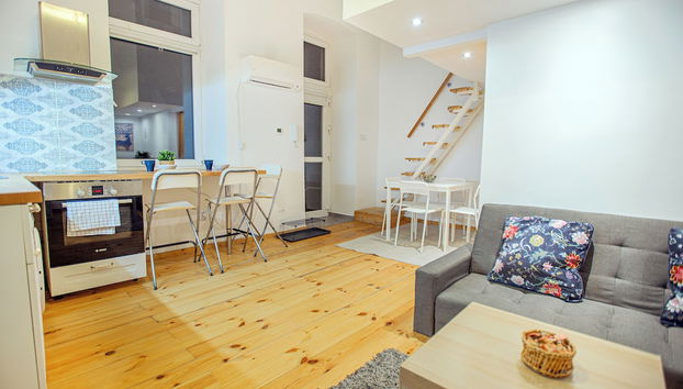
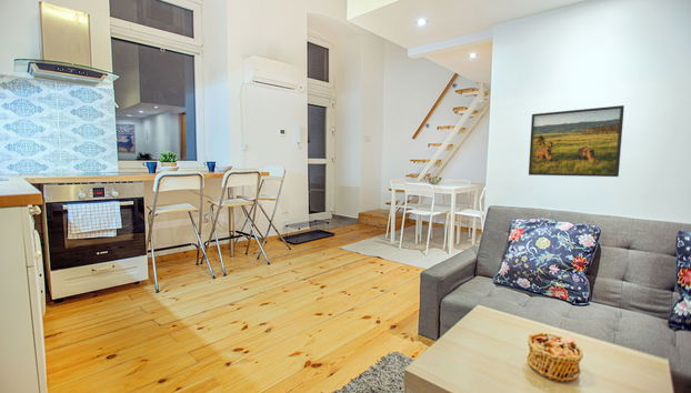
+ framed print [528,104,625,178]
